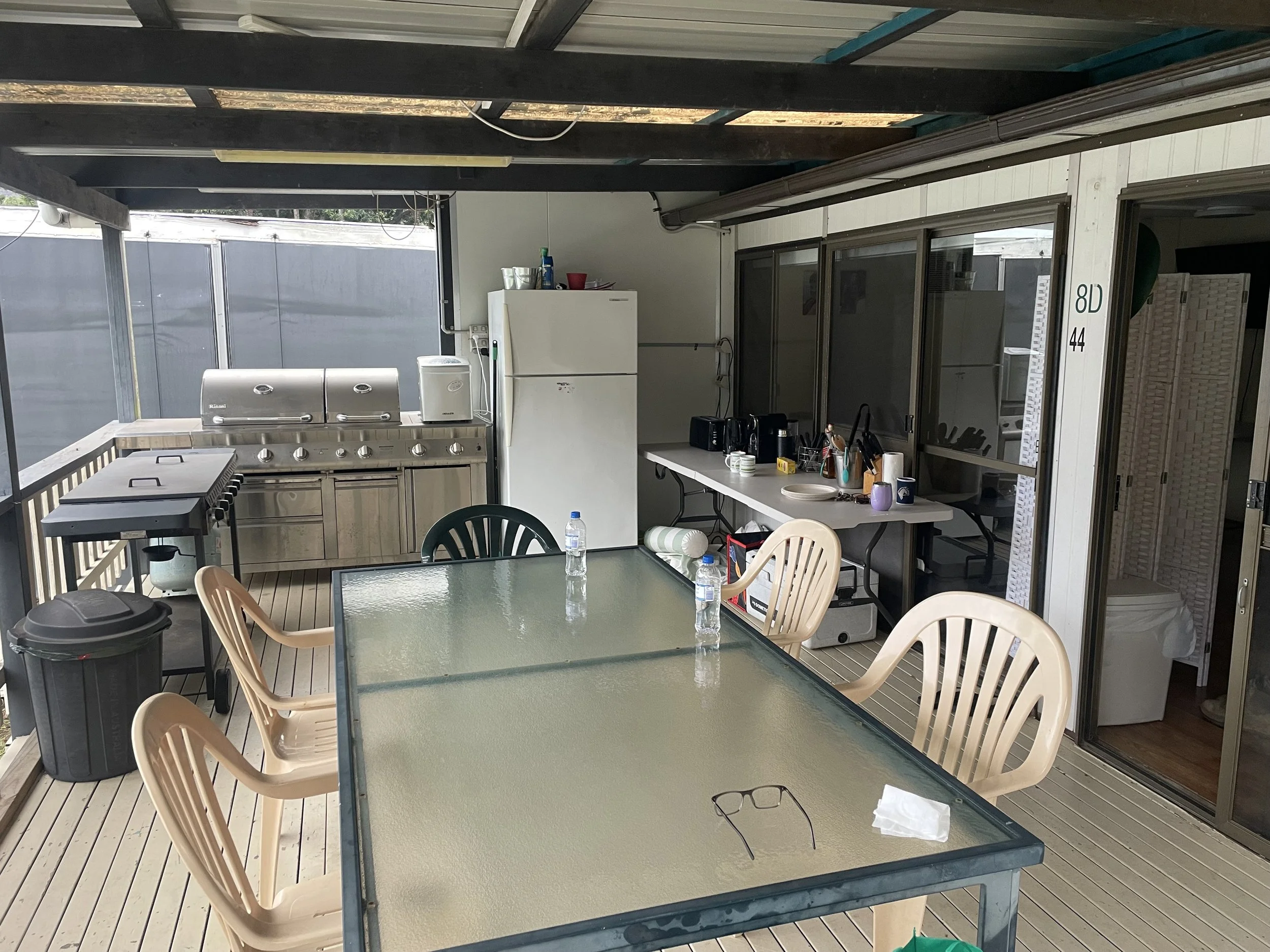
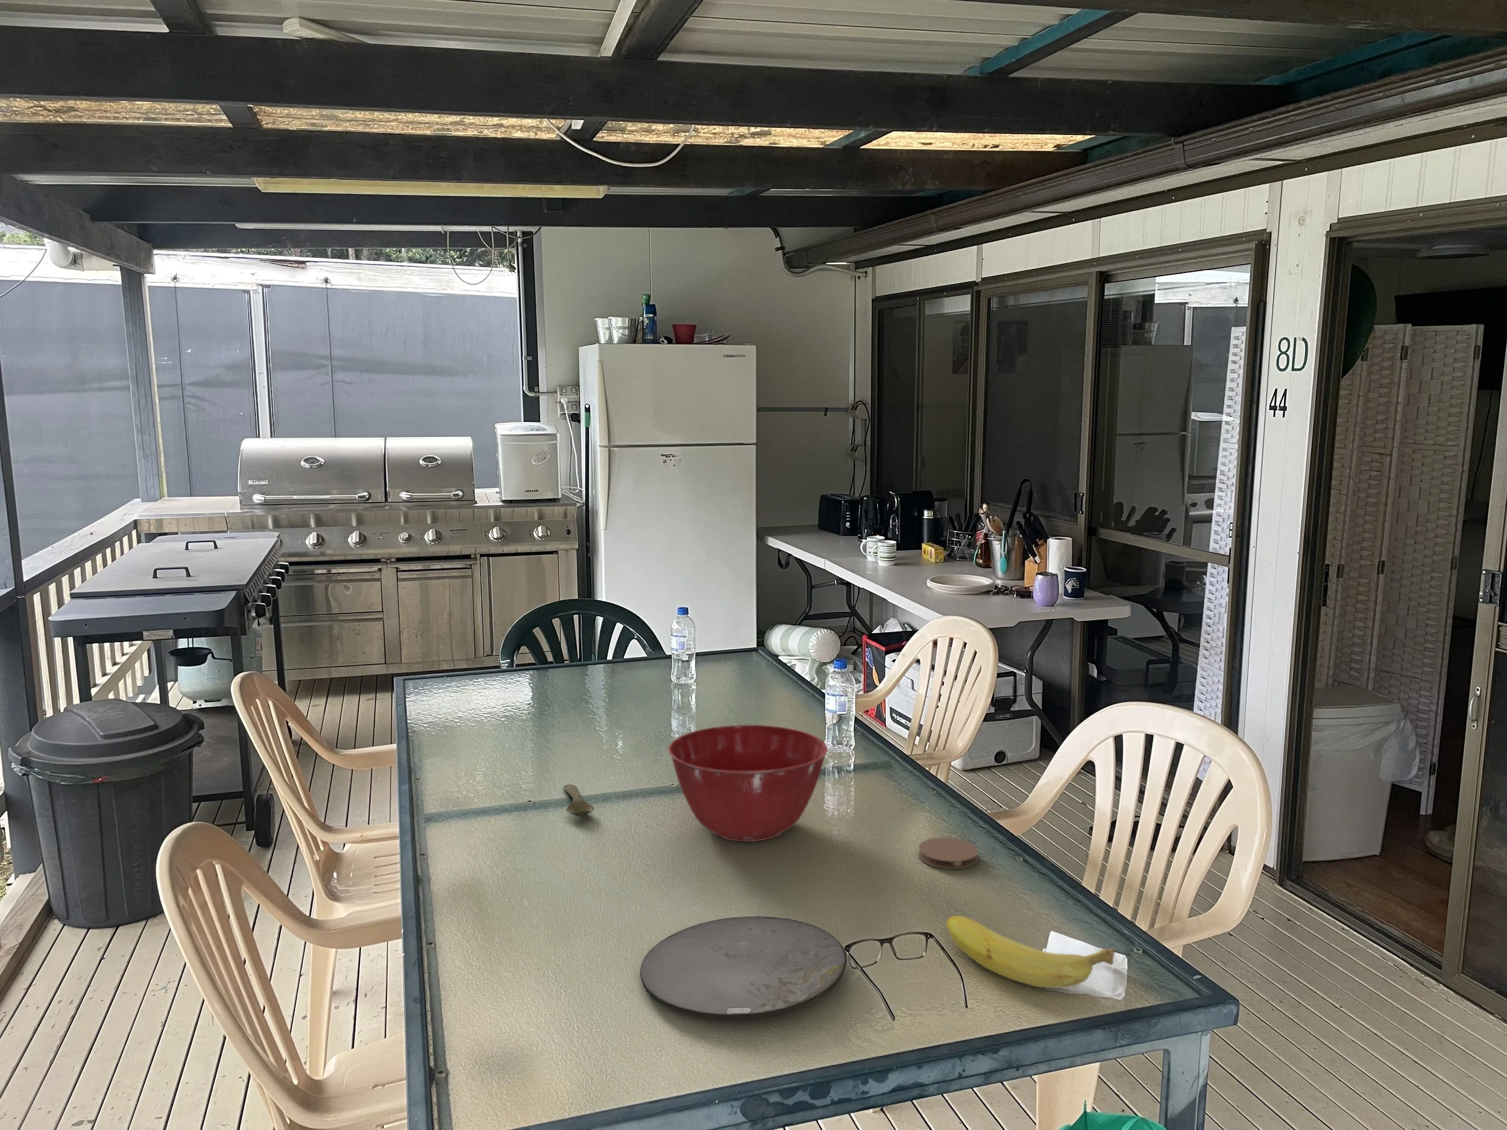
+ fruit [946,915,1115,989]
+ mixing bowl [668,724,828,842]
+ spoon [562,783,594,817]
+ plate [640,915,847,1021]
+ coaster [917,837,979,870]
